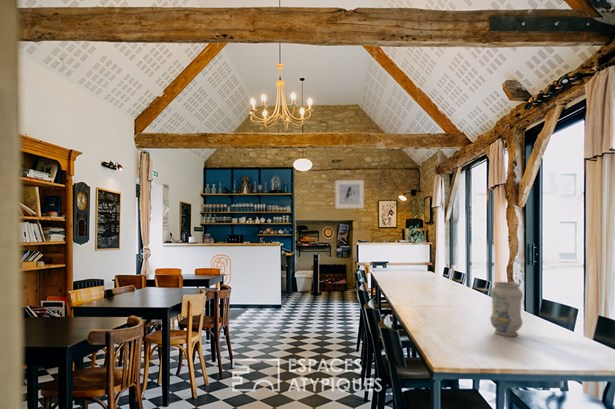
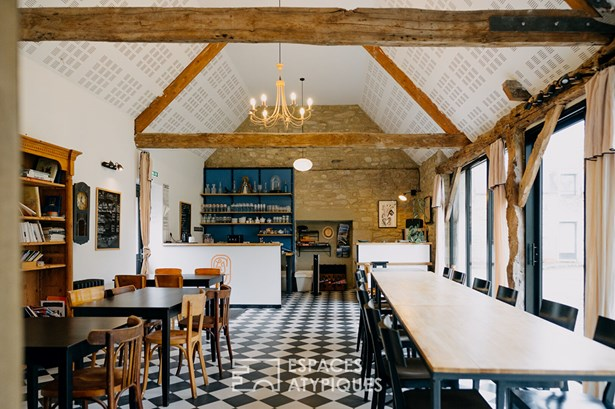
- vase [489,281,524,337]
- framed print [334,179,365,209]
